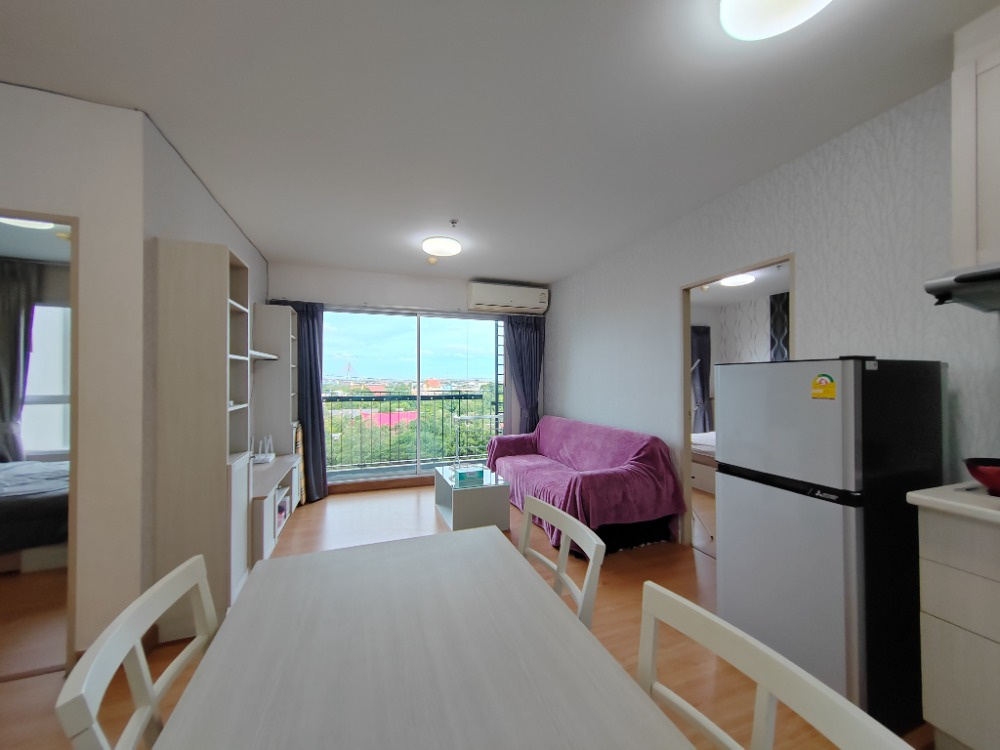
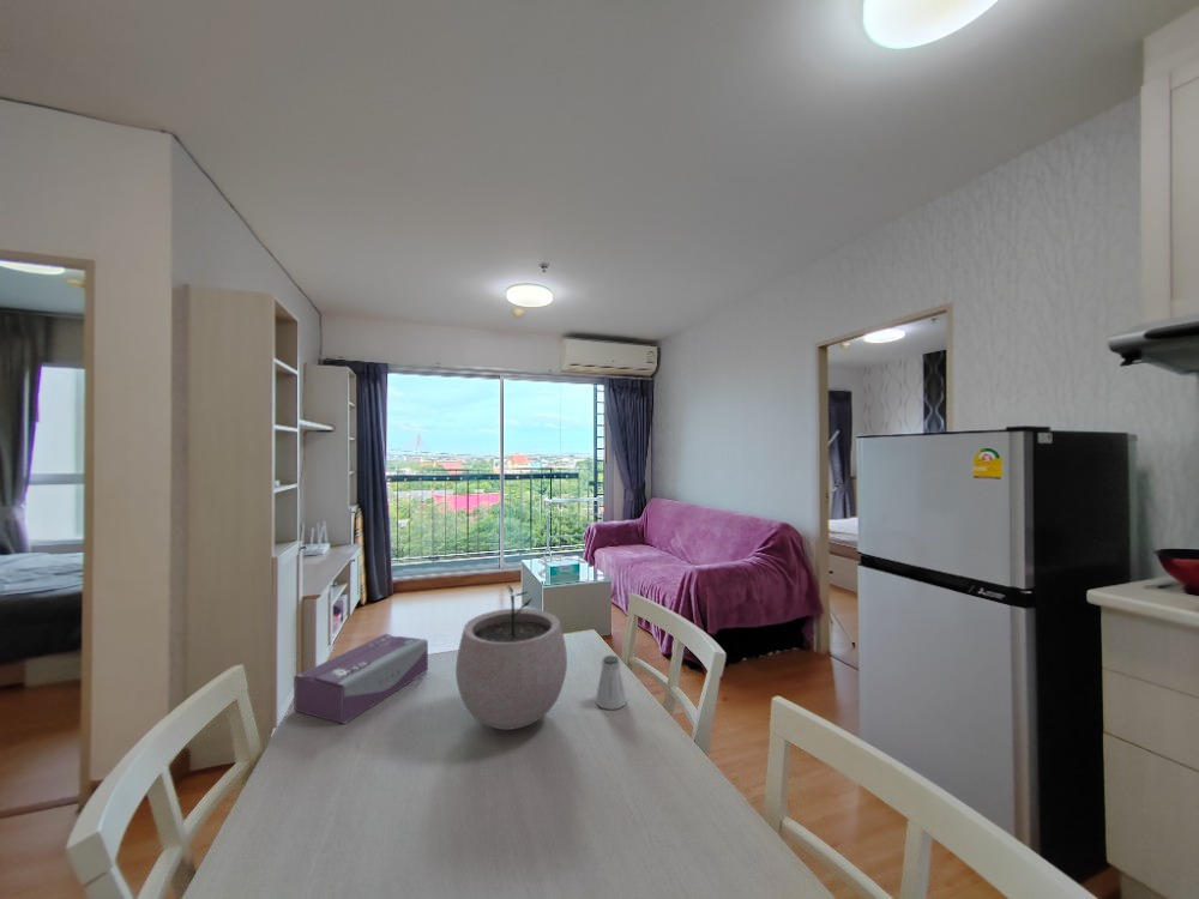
+ tissue box [293,633,429,725]
+ saltshaker [595,654,627,711]
+ plant pot [454,584,568,731]
